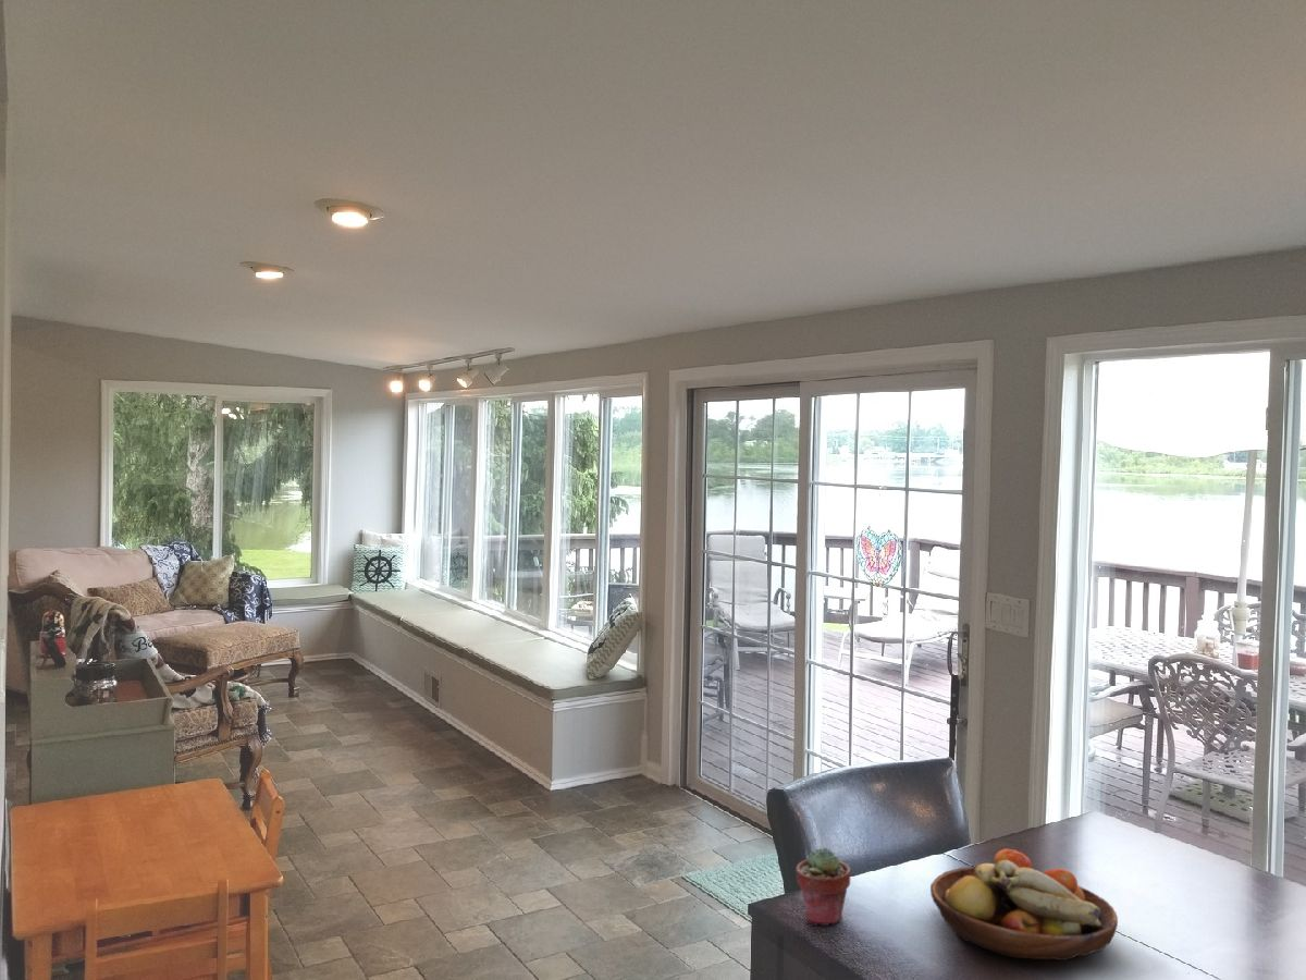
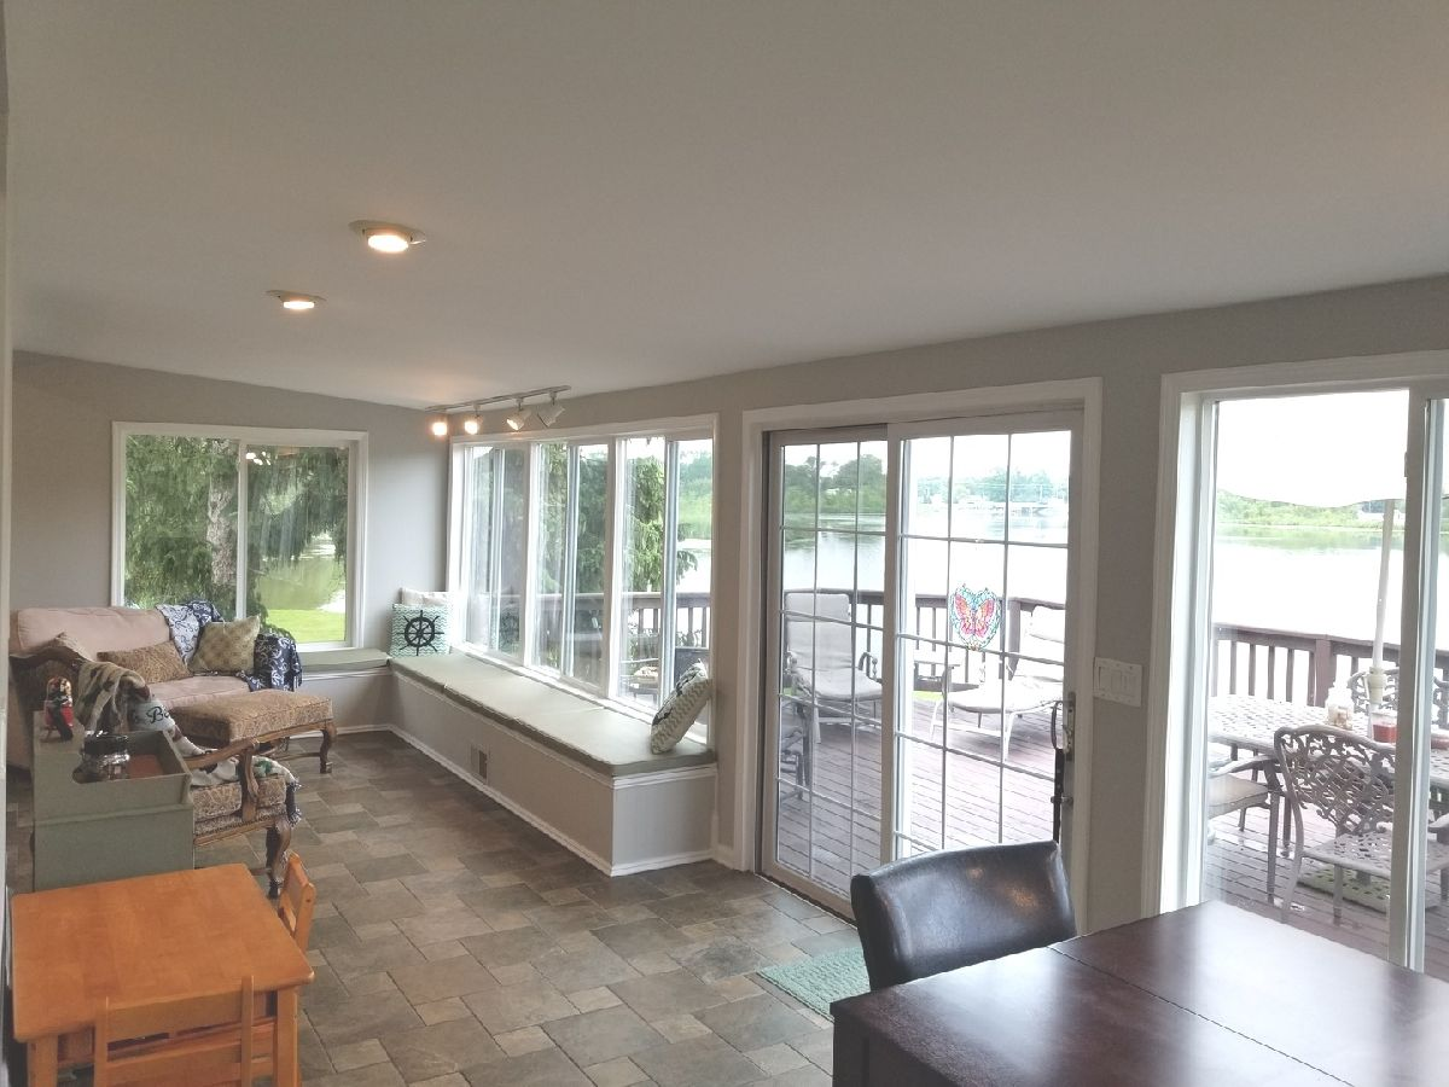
- potted succulent [794,847,852,927]
- fruit bowl [929,848,1119,961]
